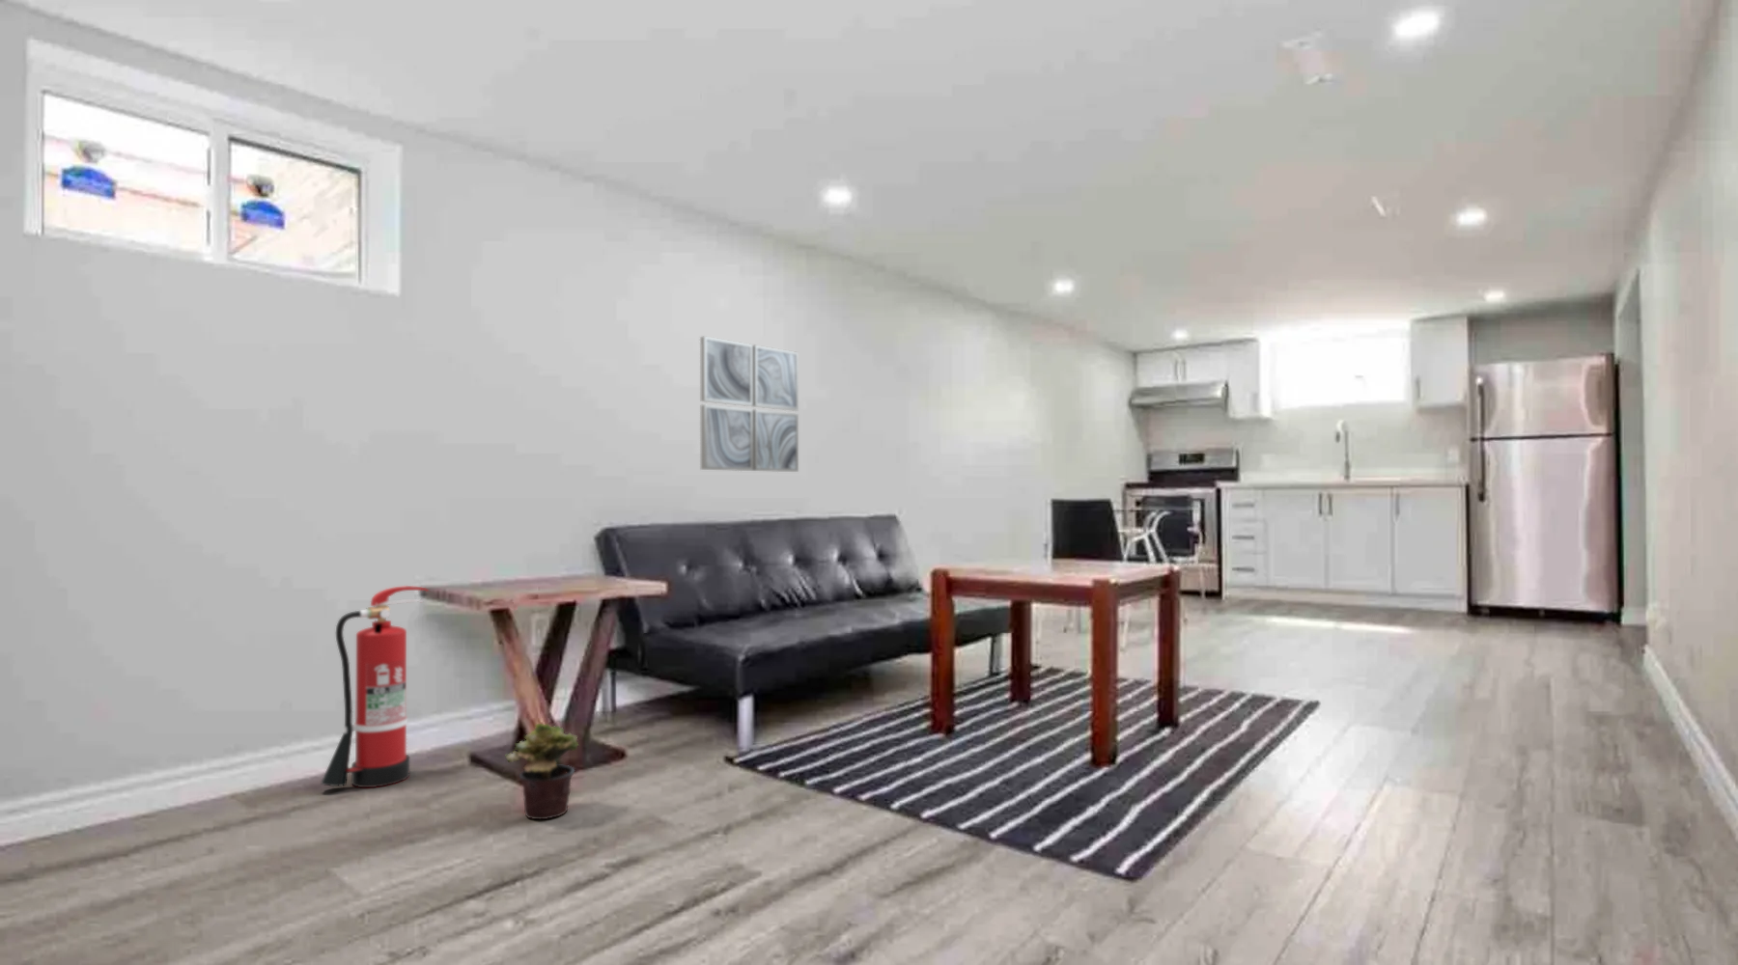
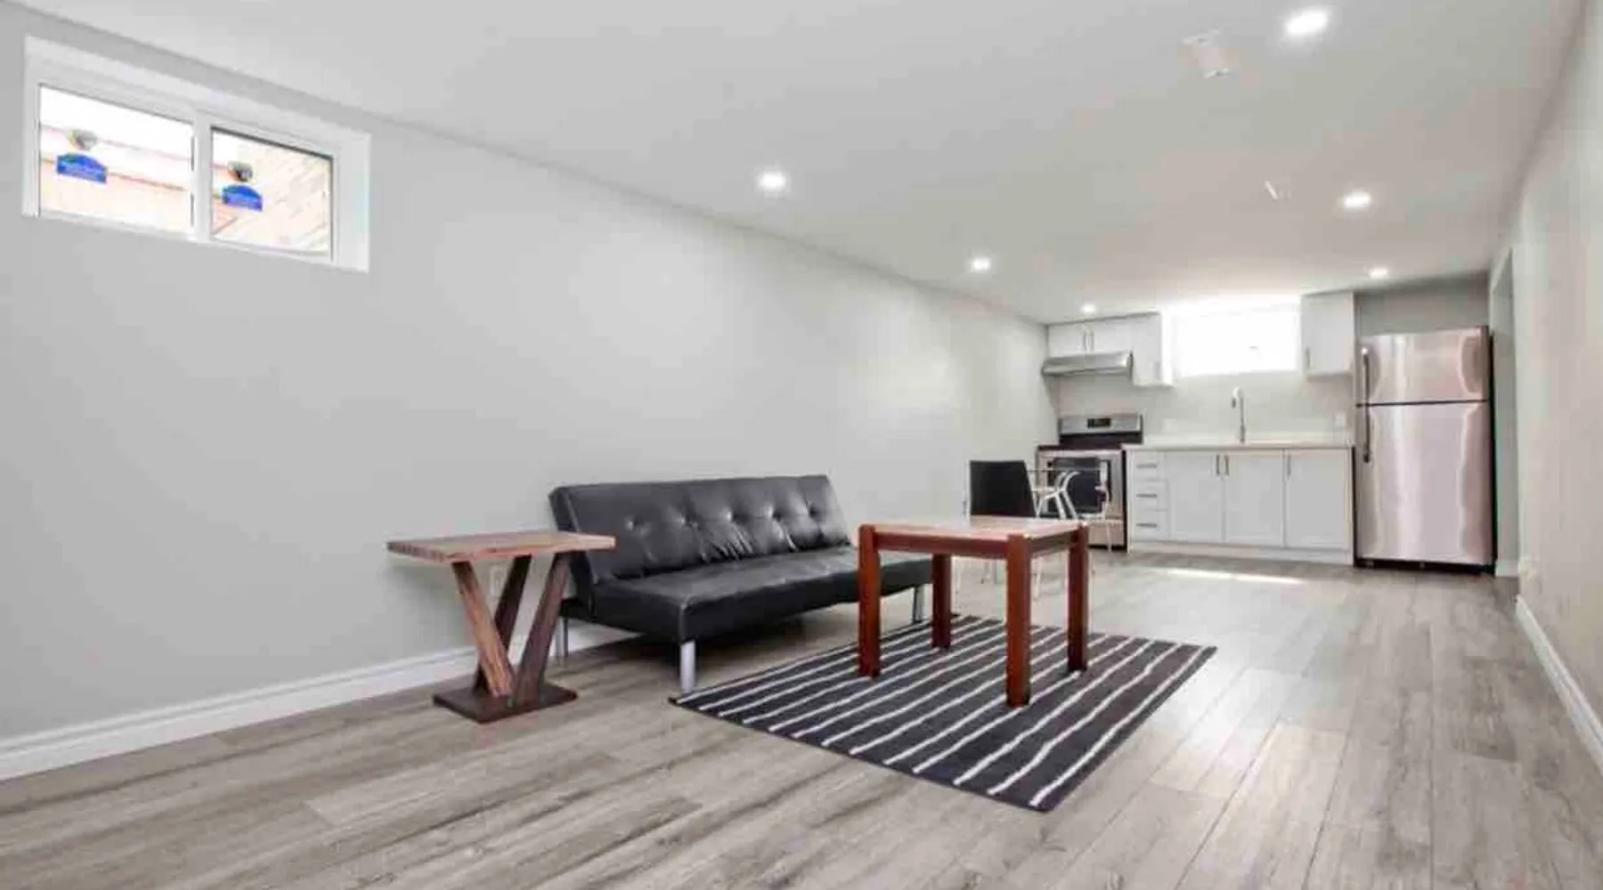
- potted plant [505,721,580,820]
- fire extinguisher [320,585,429,788]
- wall art [699,335,800,473]
